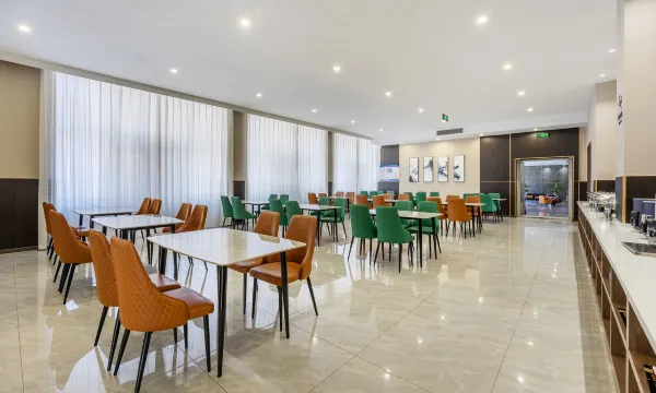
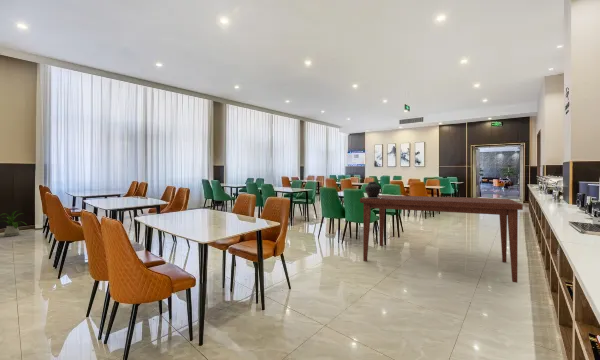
+ ceramic pot [362,180,382,199]
+ dining table [359,194,524,284]
+ house plant [0,210,28,237]
